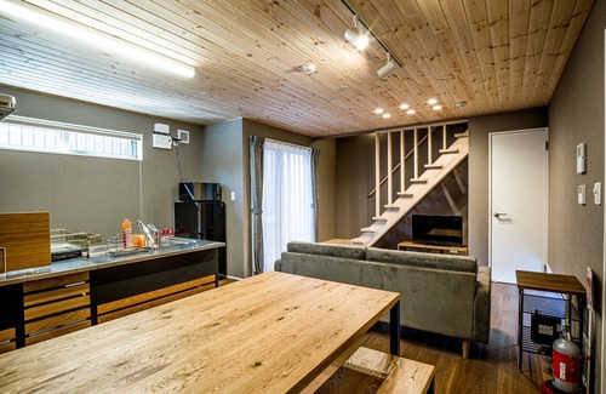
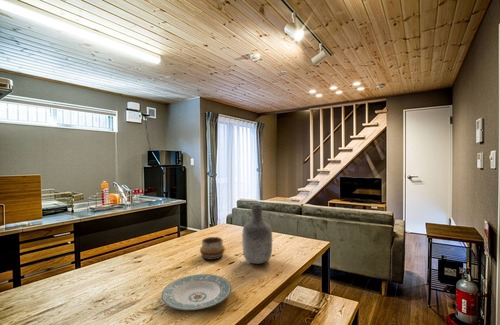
+ plate [160,273,232,311]
+ vase [241,204,273,265]
+ decorative bowl [199,236,226,261]
